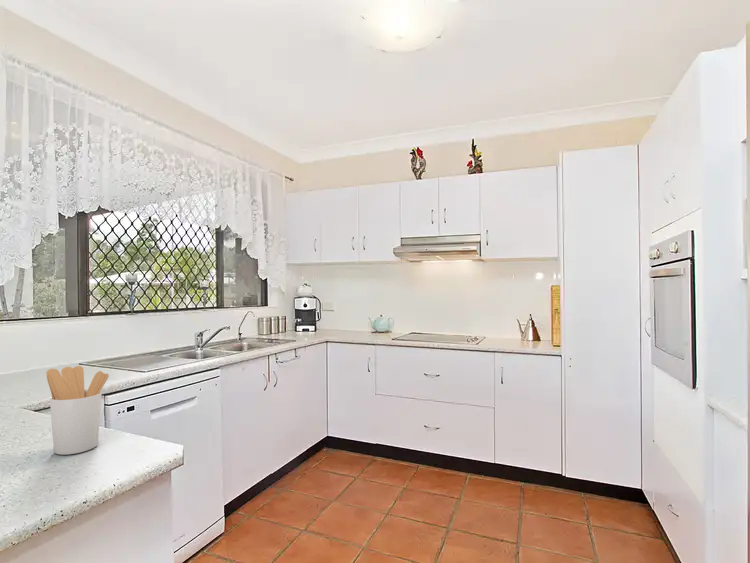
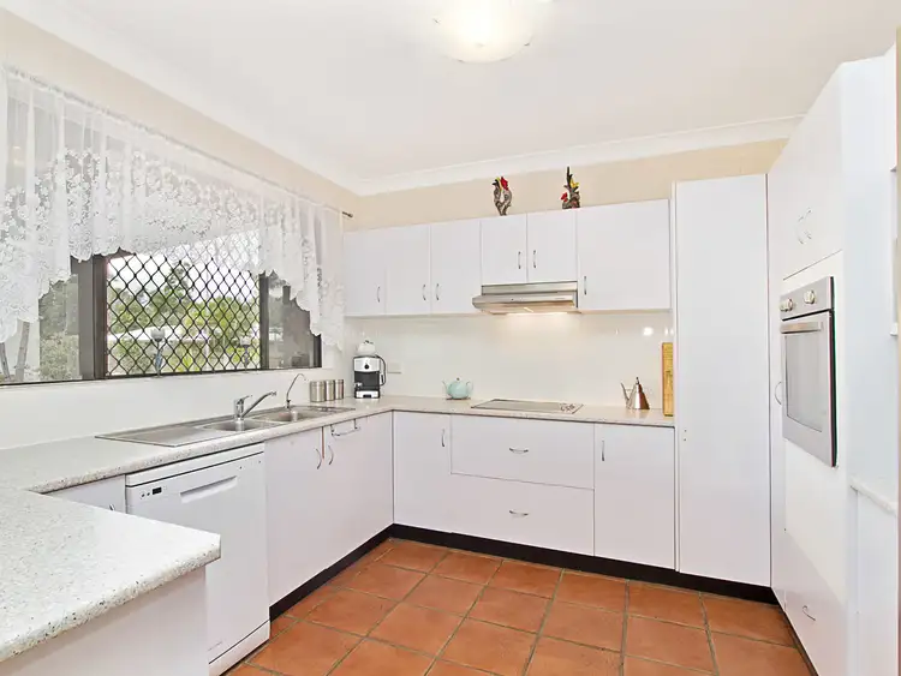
- utensil holder [45,365,110,456]
